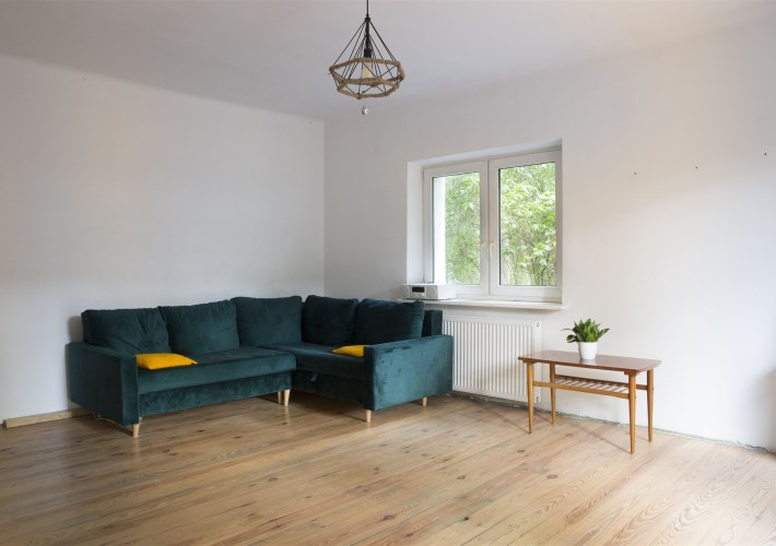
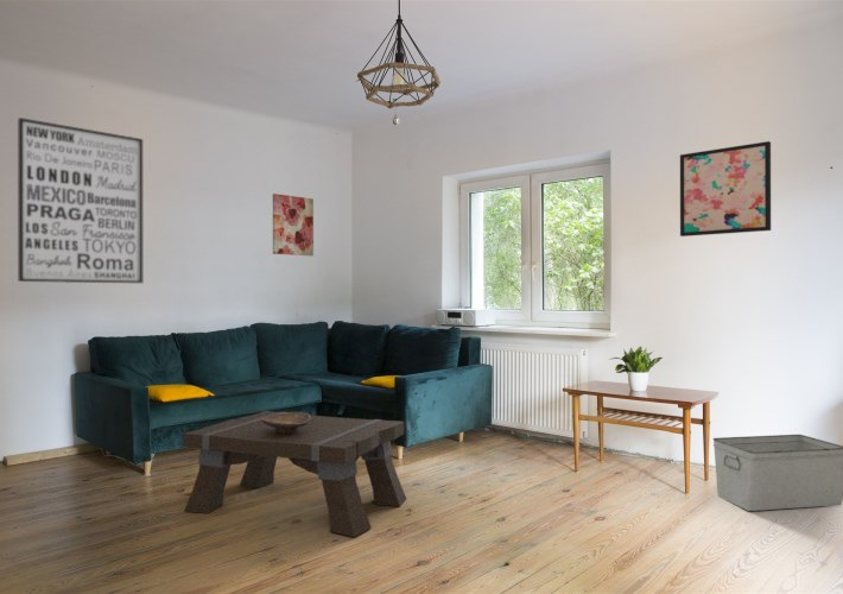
+ decorative bowl [261,411,311,432]
+ wall art [272,192,315,257]
+ storage bin [712,434,843,512]
+ wall art [679,140,772,238]
+ wall art [17,116,144,284]
+ coffee table [182,410,407,538]
